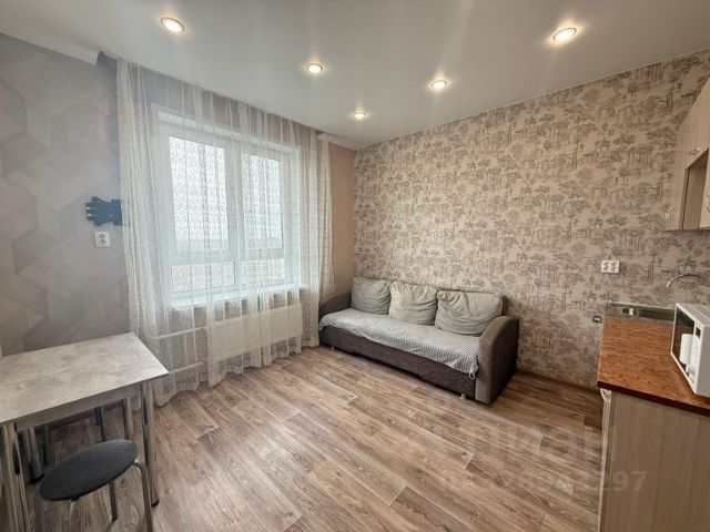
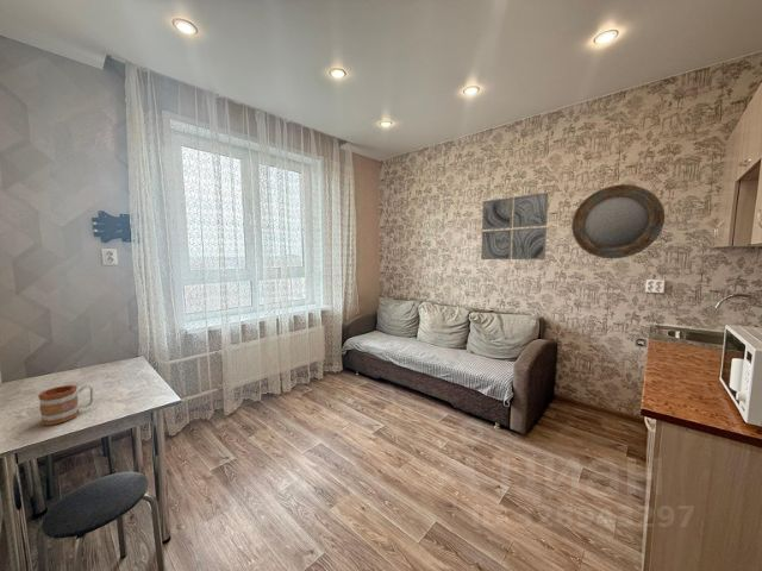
+ home mirror [570,183,666,259]
+ mug [37,384,94,427]
+ wall art [480,192,550,261]
